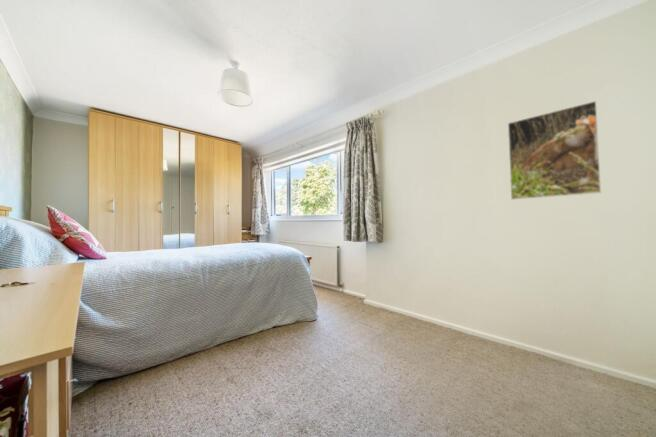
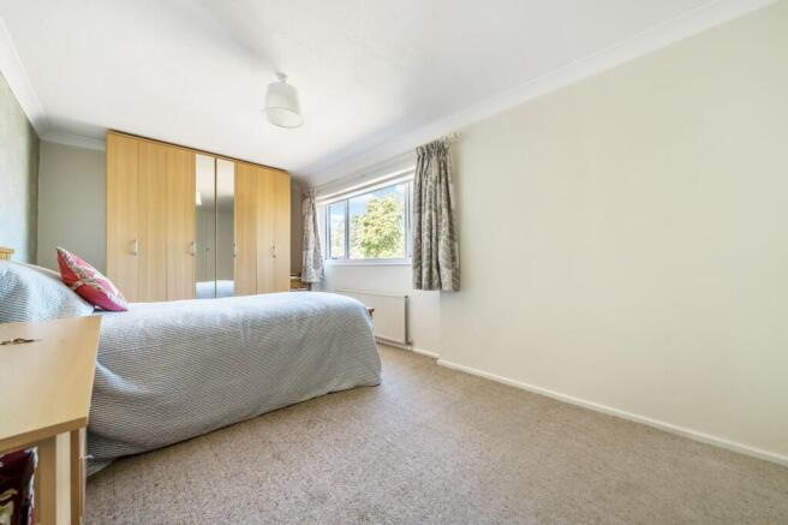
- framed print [507,100,602,201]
